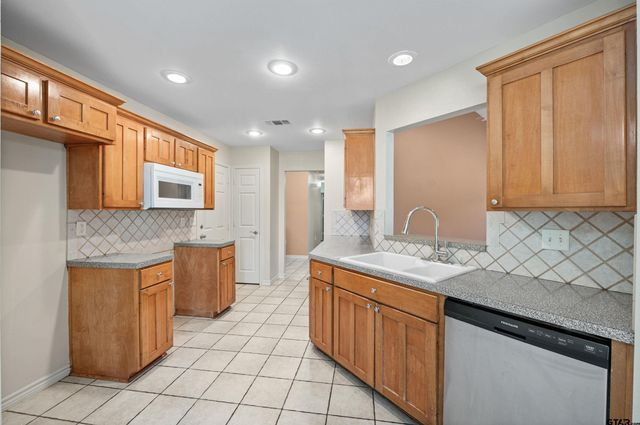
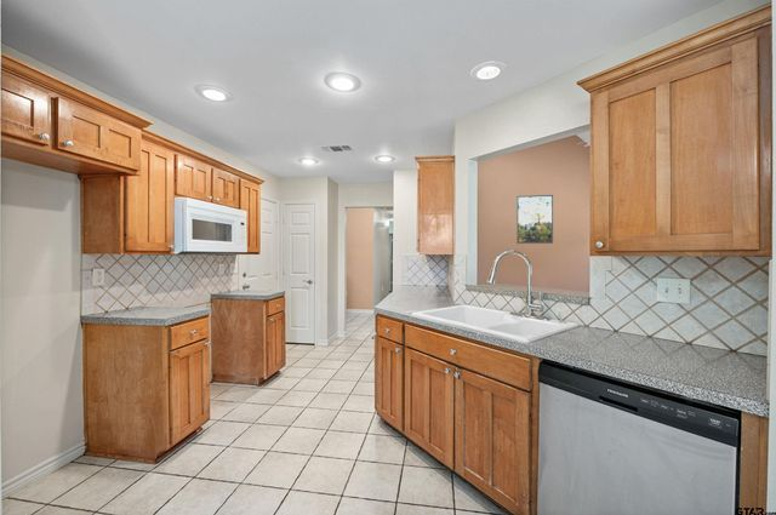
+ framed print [515,194,554,245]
